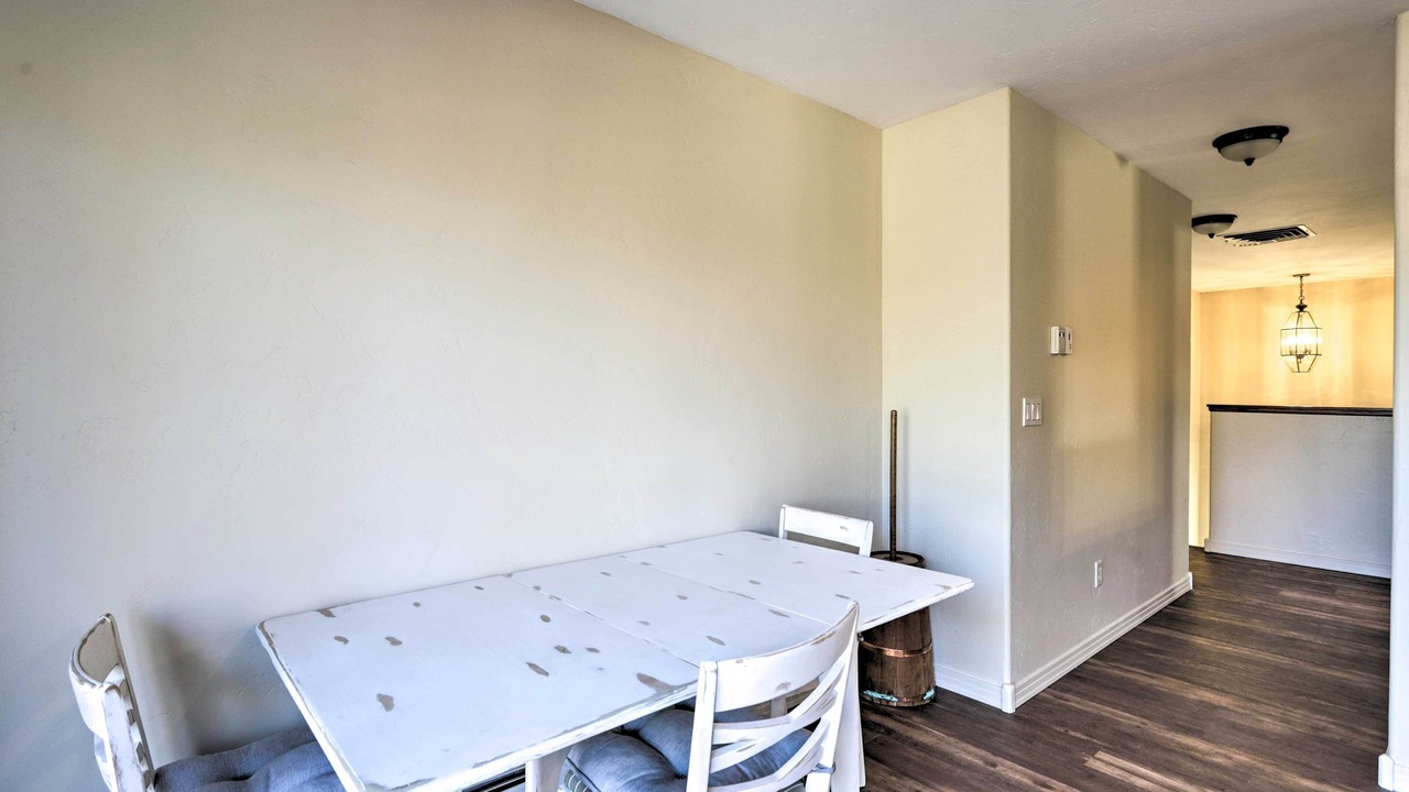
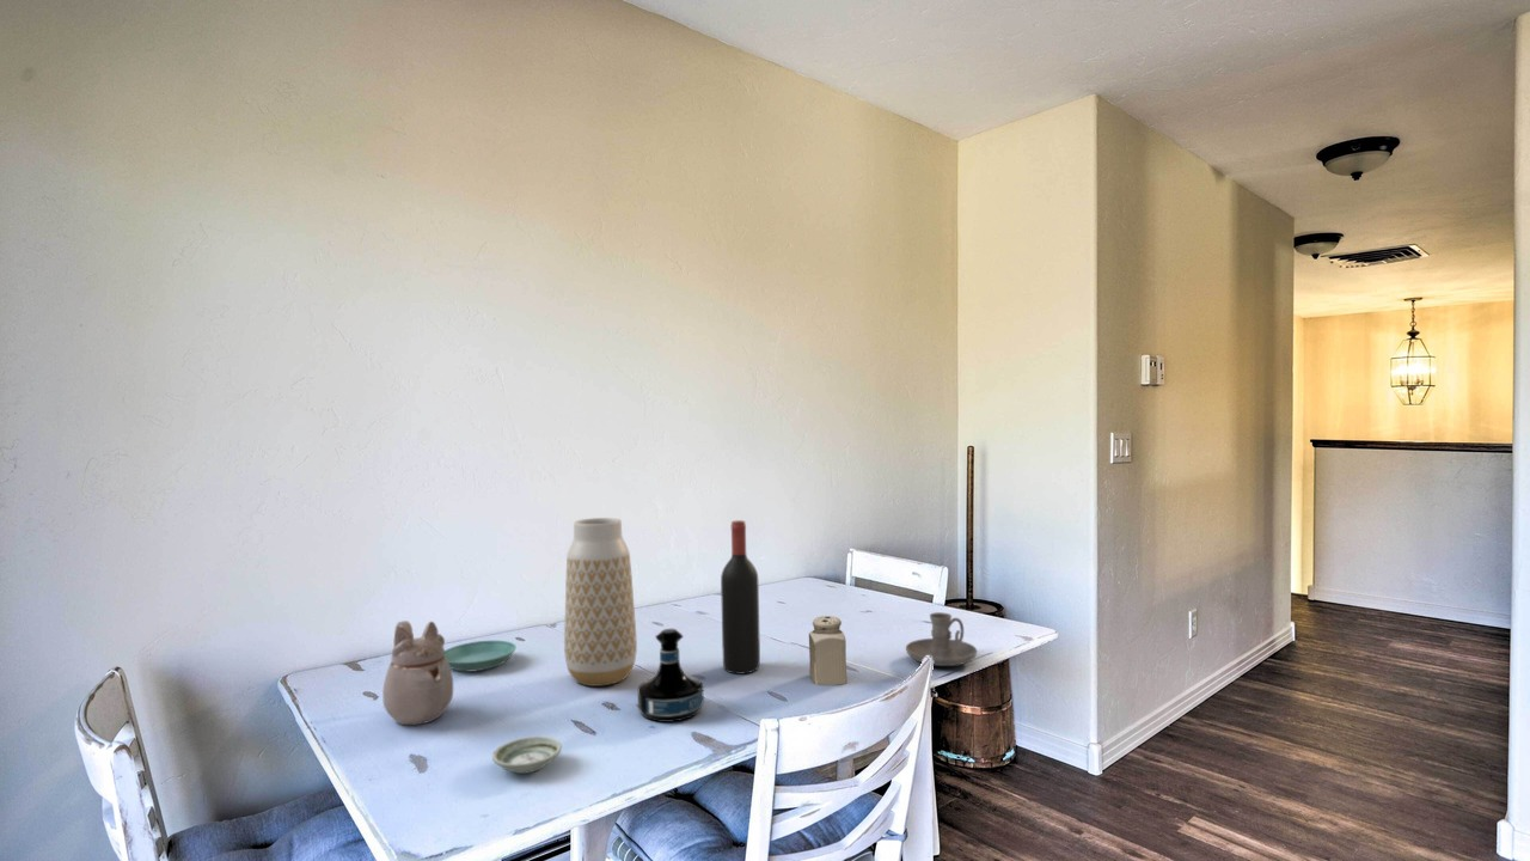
+ teapot [381,619,454,726]
+ vase [563,517,638,688]
+ tequila bottle [637,628,705,723]
+ wine bottle [720,519,761,676]
+ candle holder [905,611,978,667]
+ salt shaker [808,615,847,686]
+ saucer [491,735,563,775]
+ saucer [445,640,518,673]
